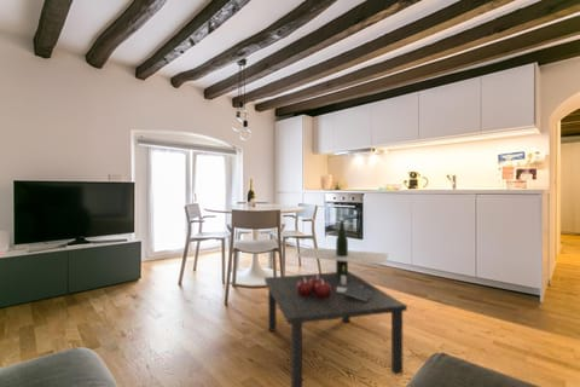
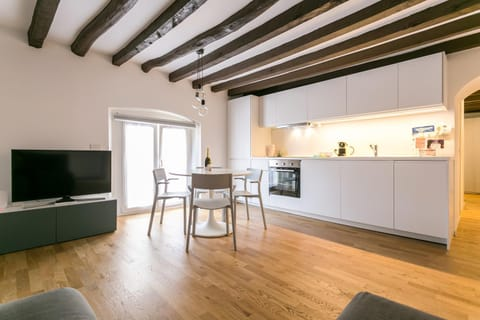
- coffee table [263,216,408,387]
